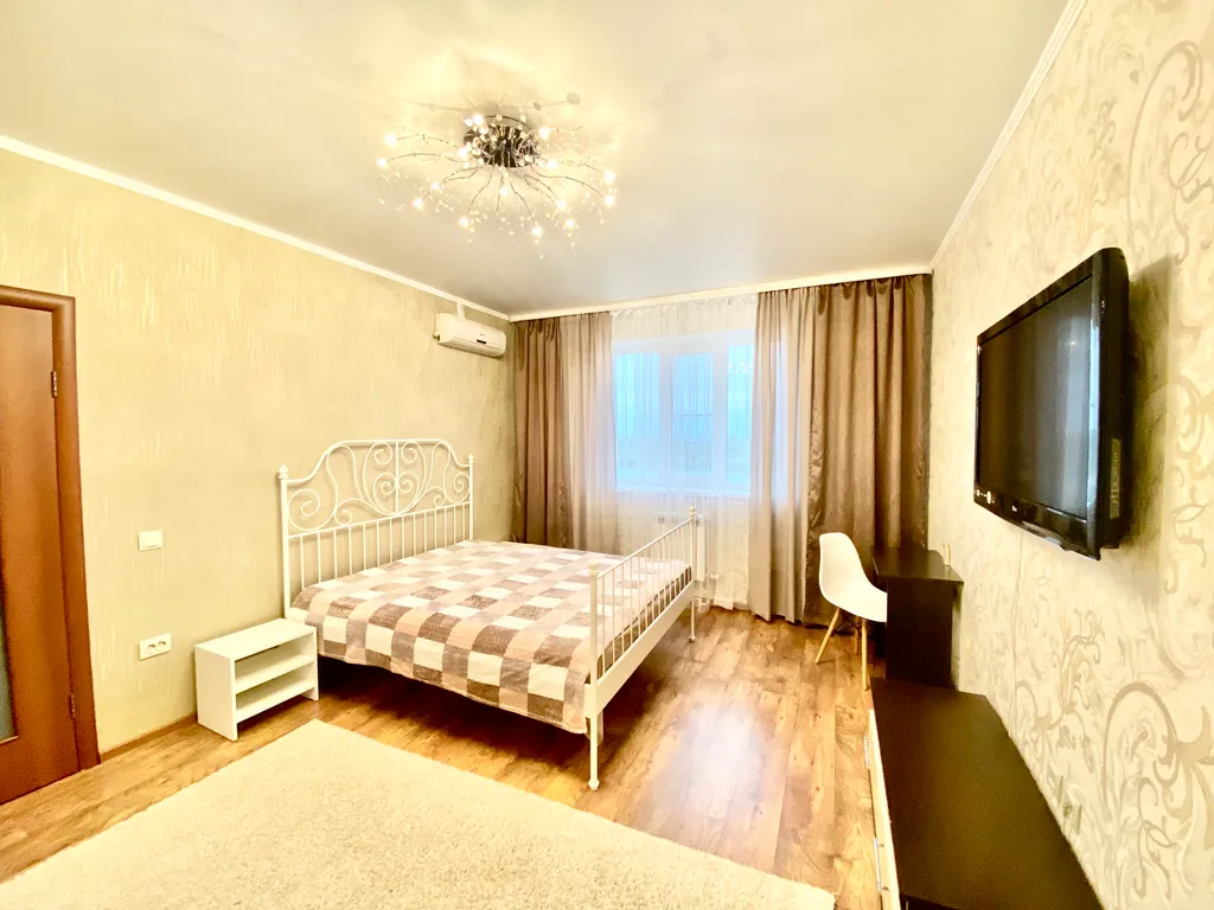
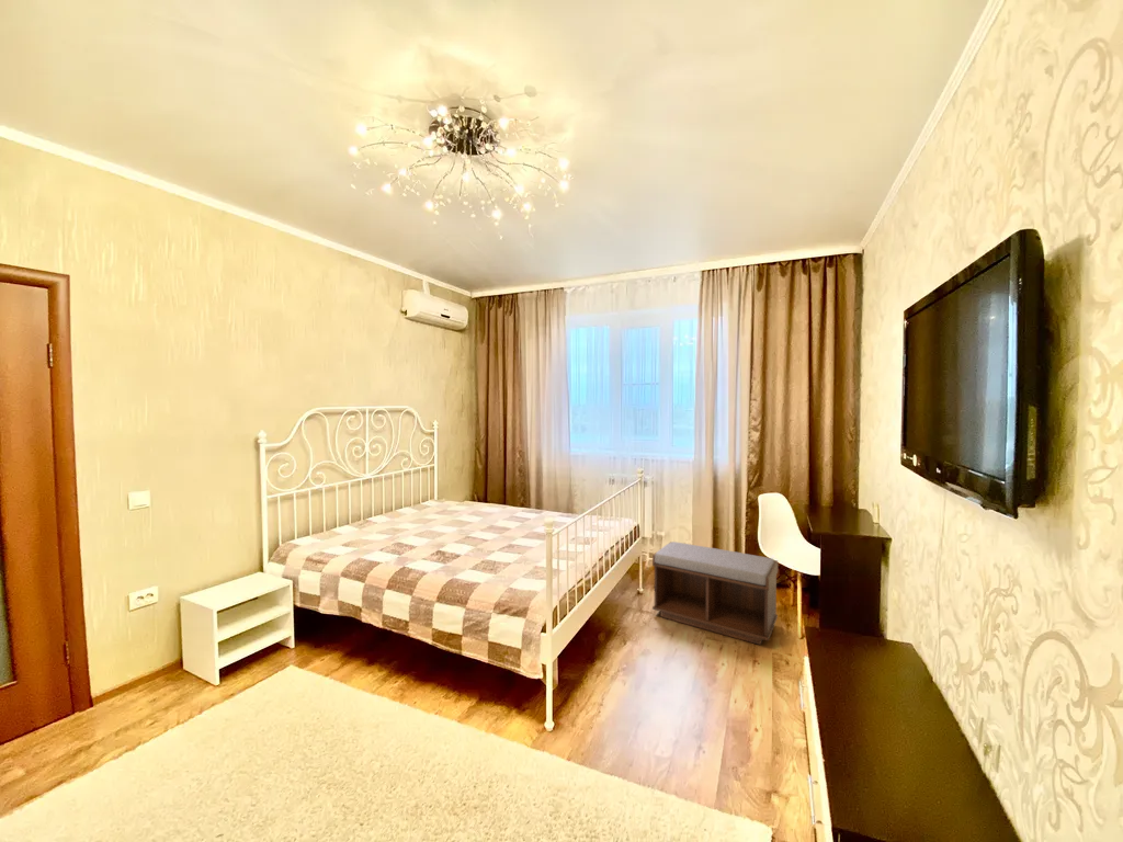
+ bench [651,541,779,646]
